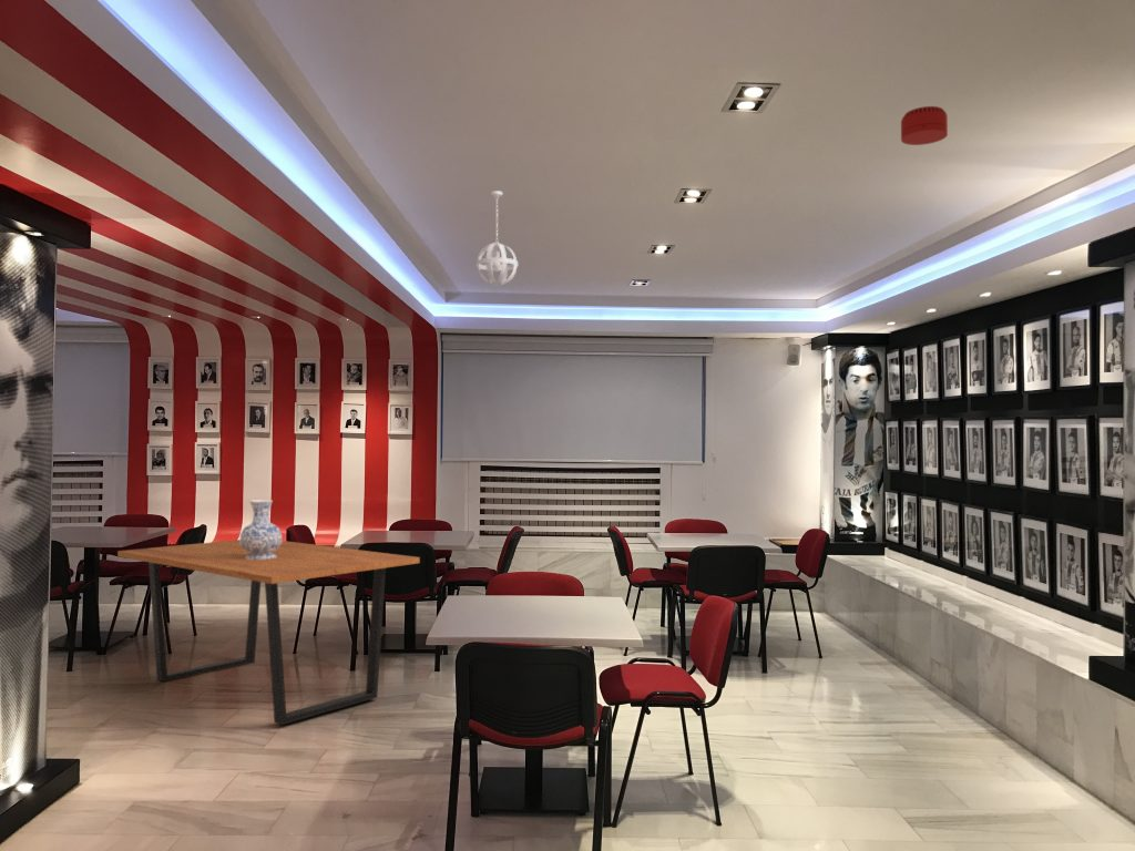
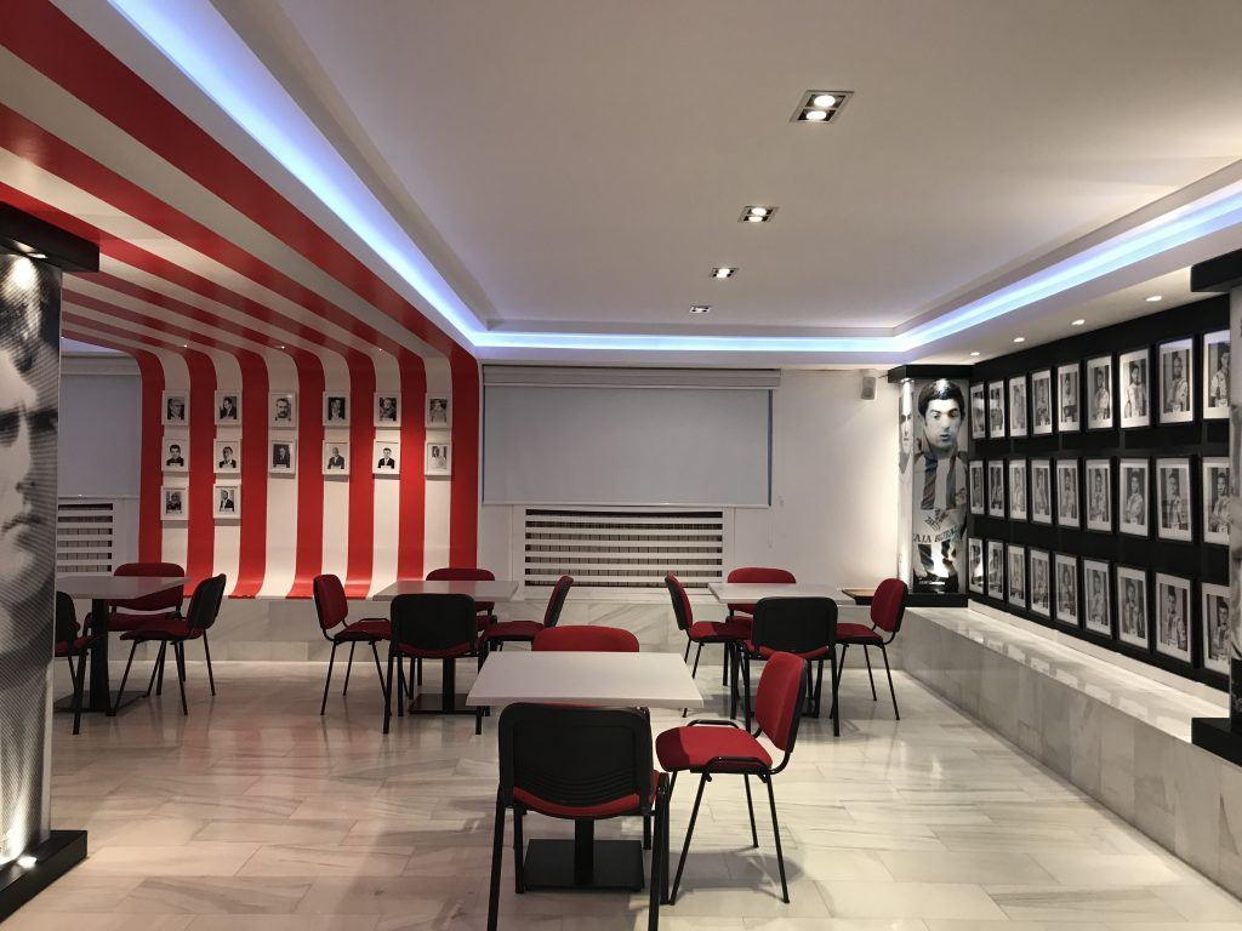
- smoke detector [900,105,949,146]
- vase [239,499,284,560]
- dining table [116,539,421,726]
- pendant light [476,189,519,286]
